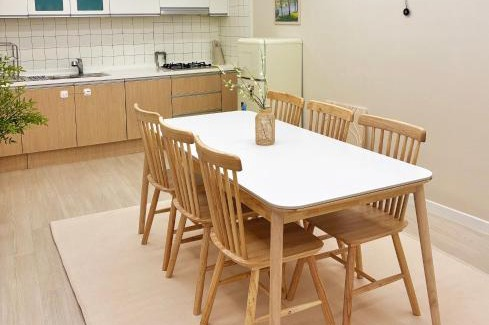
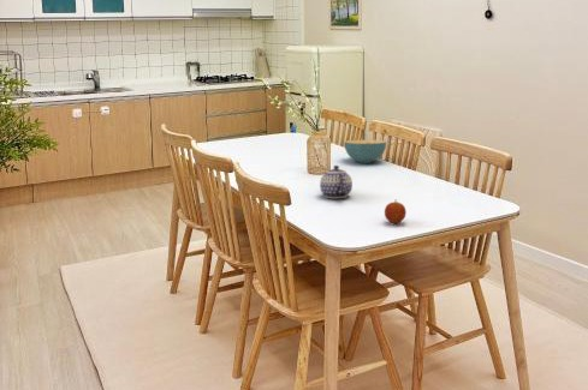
+ fruit [384,200,408,224]
+ teapot [319,164,354,199]
+ cereal bowl [343,139,387,164]
